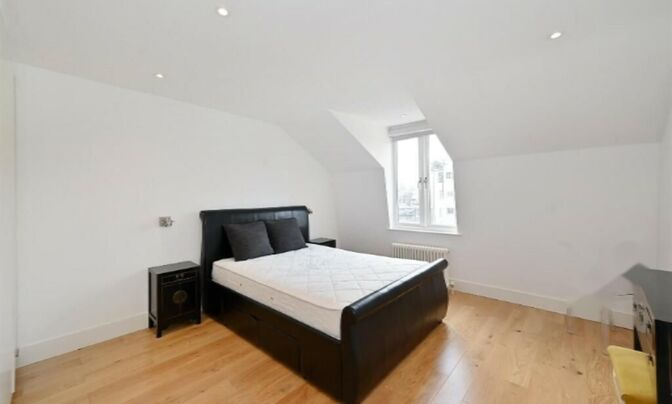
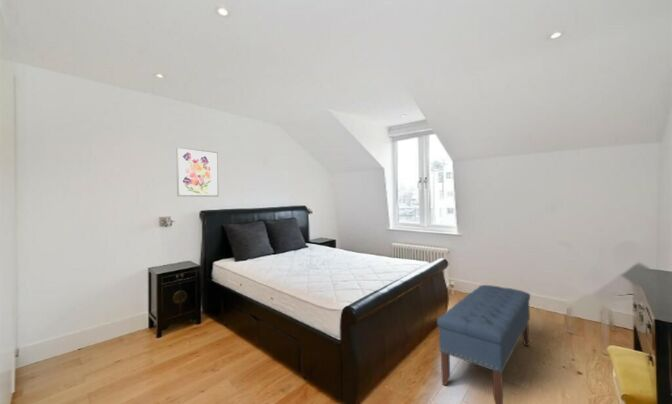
+ wall art [175,146,220,198]
+ bench [436,284,531,404]
